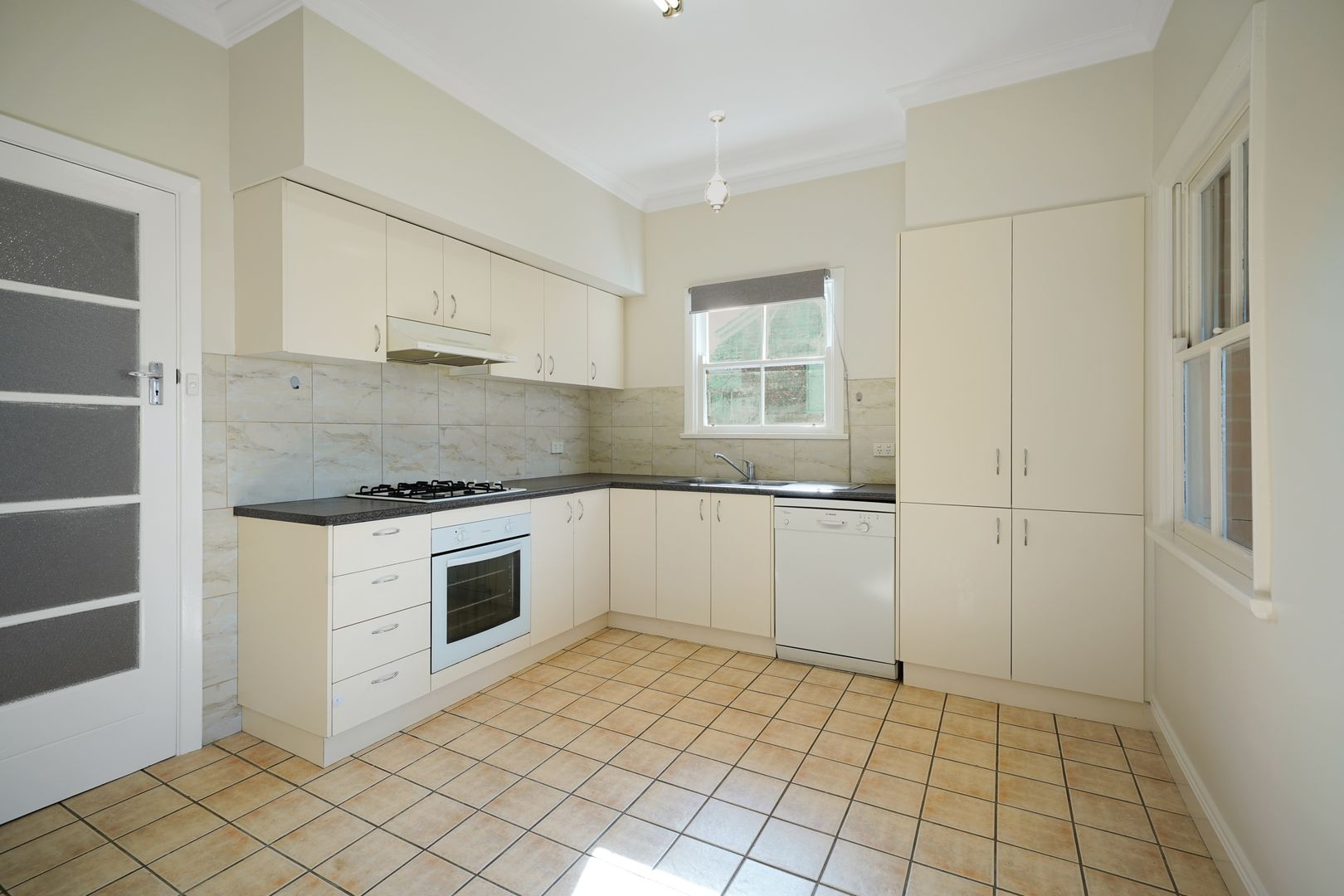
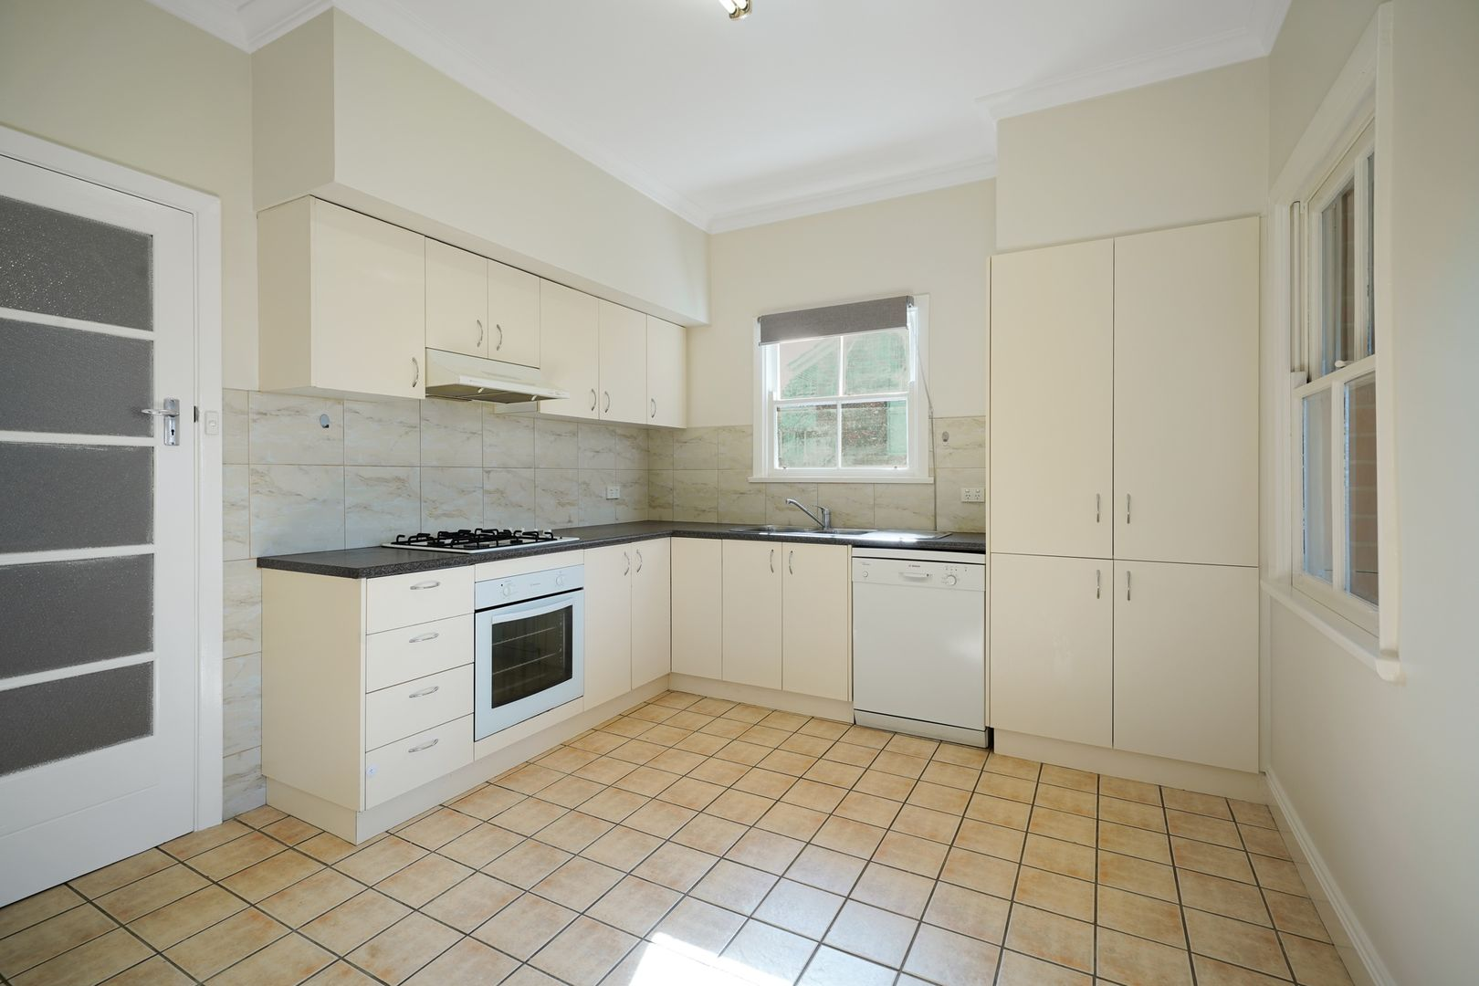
- pendant light [704,110,731,214]
